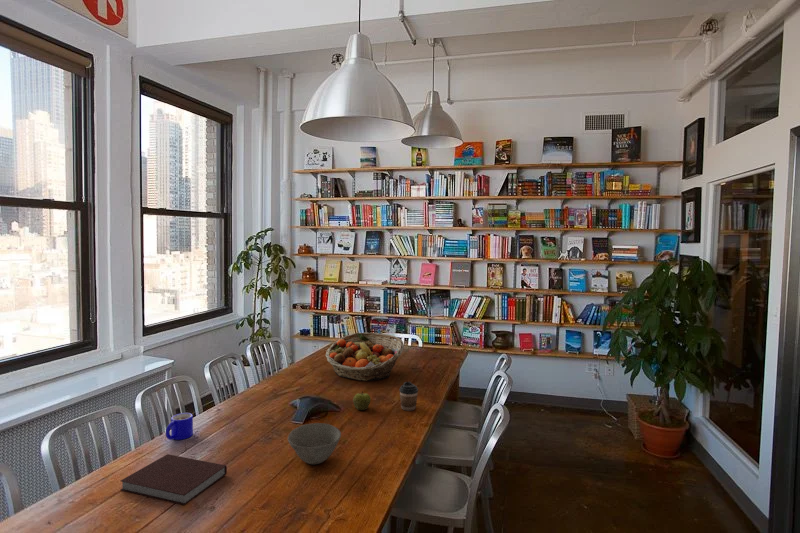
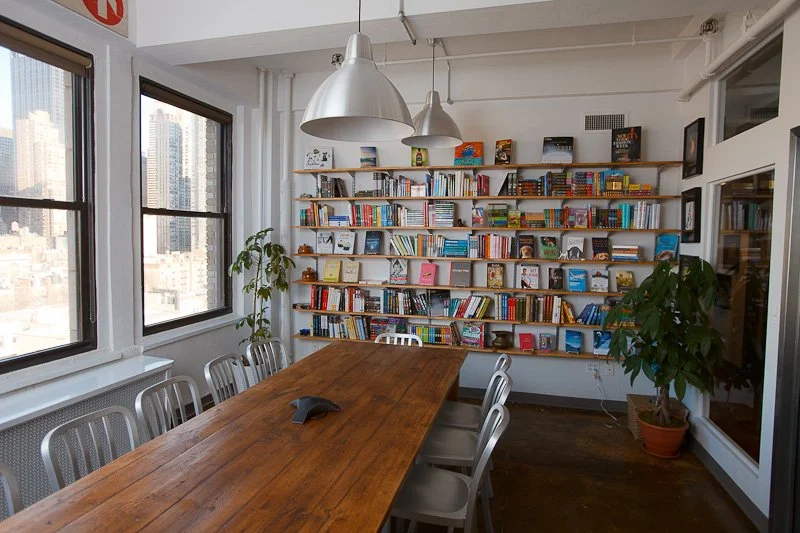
- notebook [120,453,228,506]
- coffee cup [398,381,419,412]
- fruit basket [324,332,405,382]
- apple [352,390,372,411]
- bowl [287,422,342,465]
- mug [165,412,194,441]
